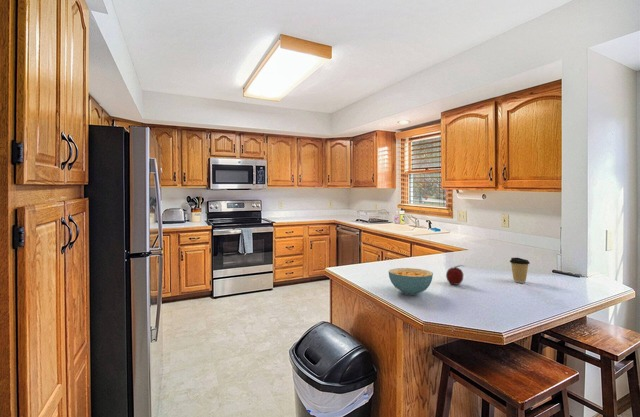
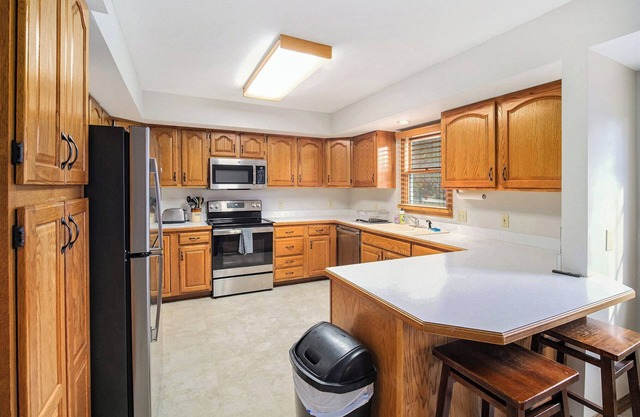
- coffee cup [509,257,531,284]
- cereal bowl [388,267,434,296]
- fruit [445,264,466,286]
